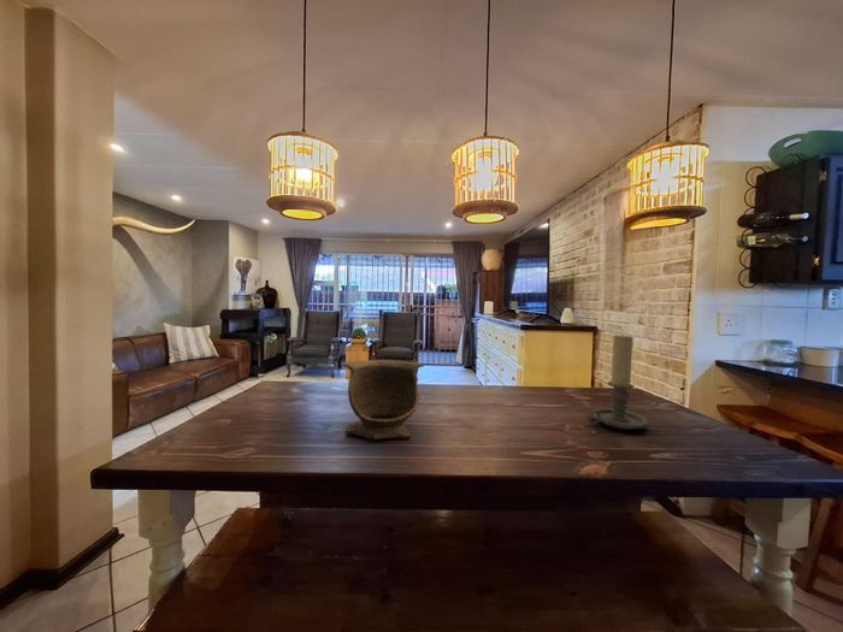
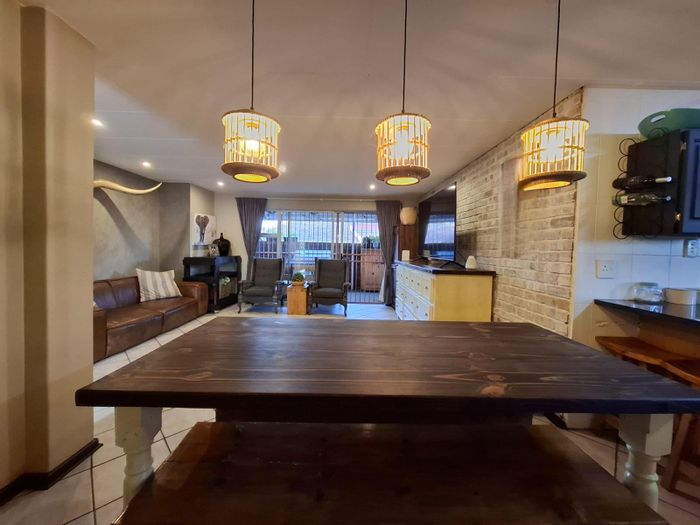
- decorative bowl [341,359,425,441]
- candle holder [586,332,649,431]
